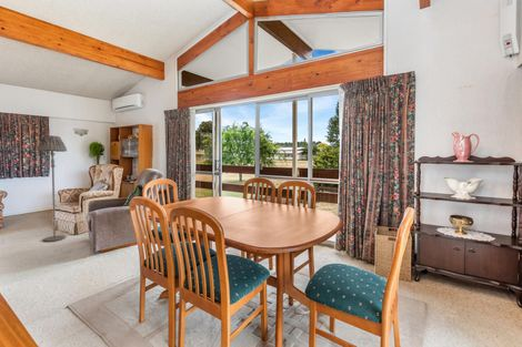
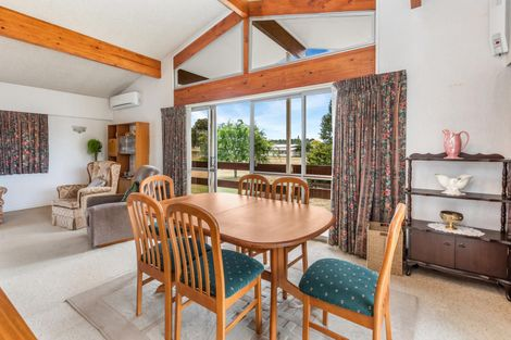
- floor lamp [36,134,68,243]
